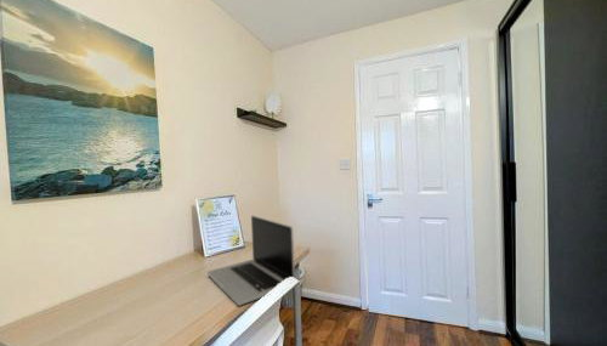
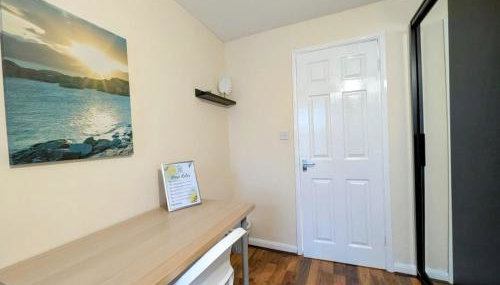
- laptop [206,214,296,307]
